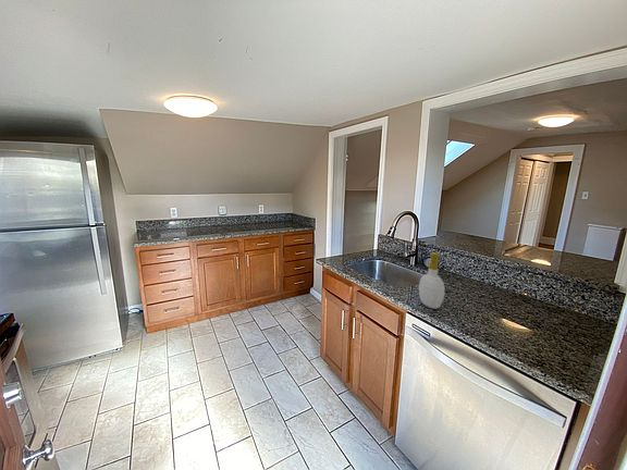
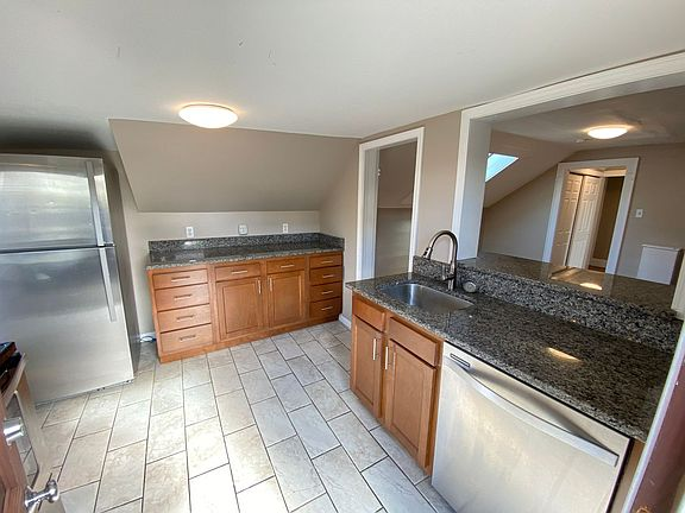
- soap bottle [418,252,445,310]
